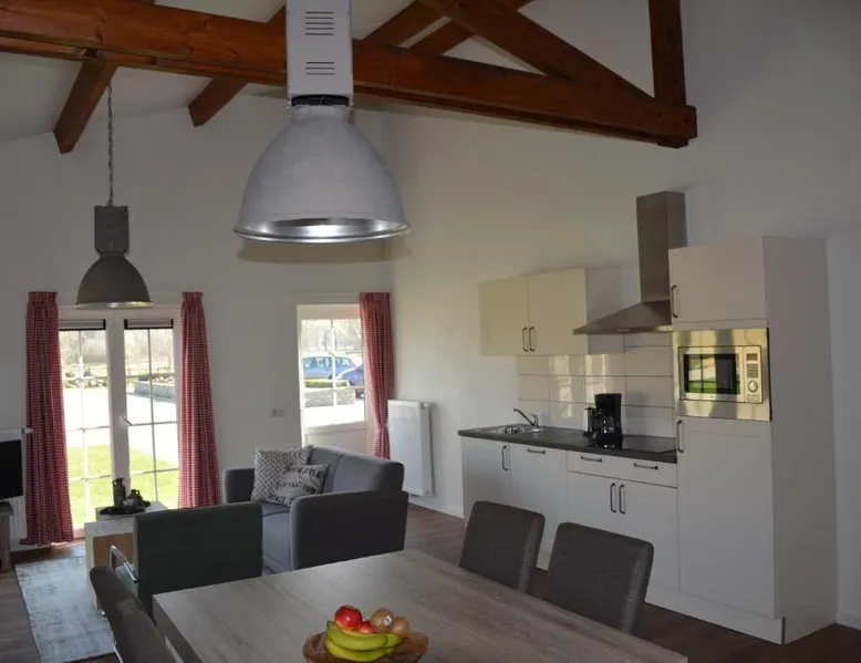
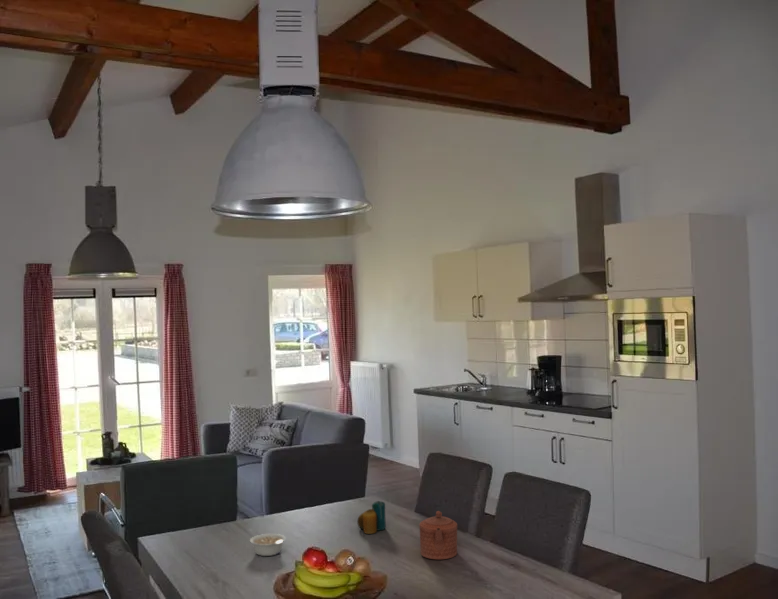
+ legume [249,533,287,557]
+ teapot [418,510,458,560]
+ candle [356,500,387,535]
